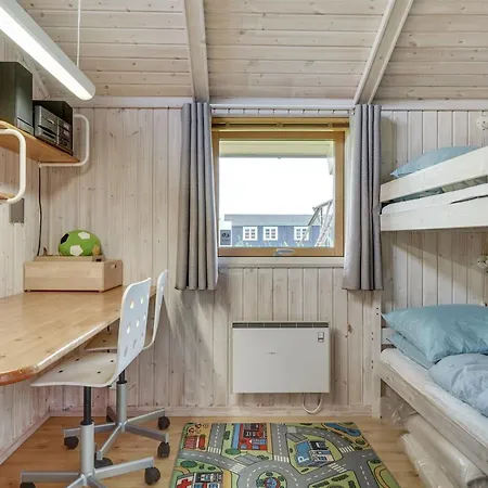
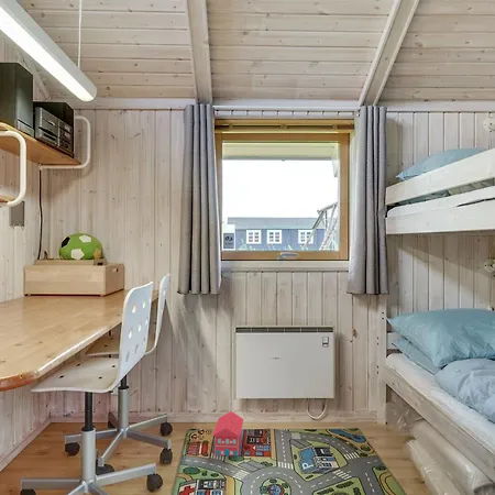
+ toy house [211,410,244,458]
